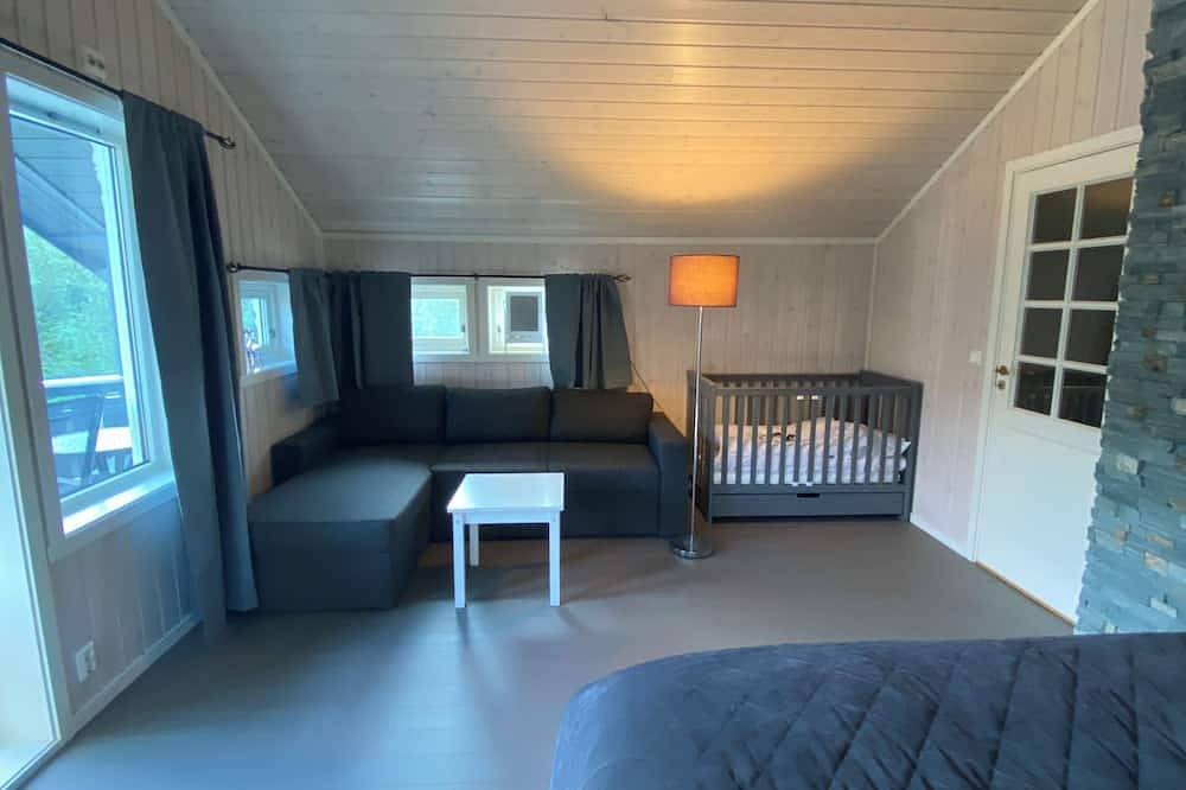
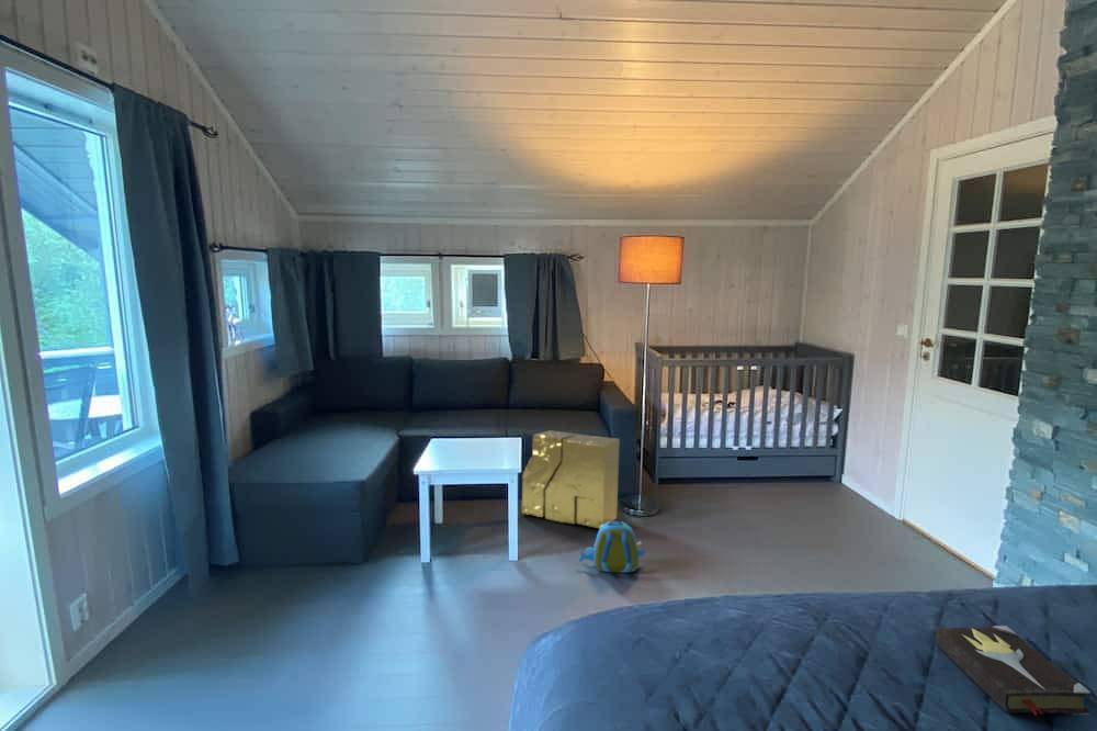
+ cardboard box [521,429,621,529]
+ hardback book [935,625,1092,718]
+ backpack [578,519,646,574]
